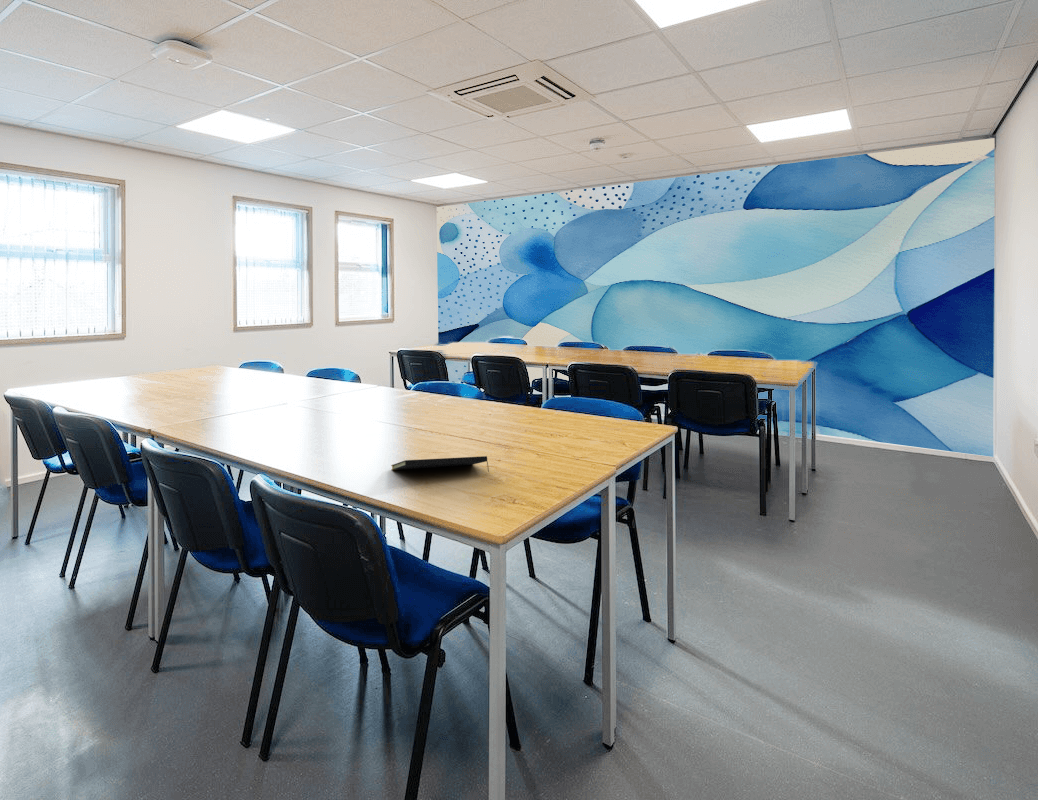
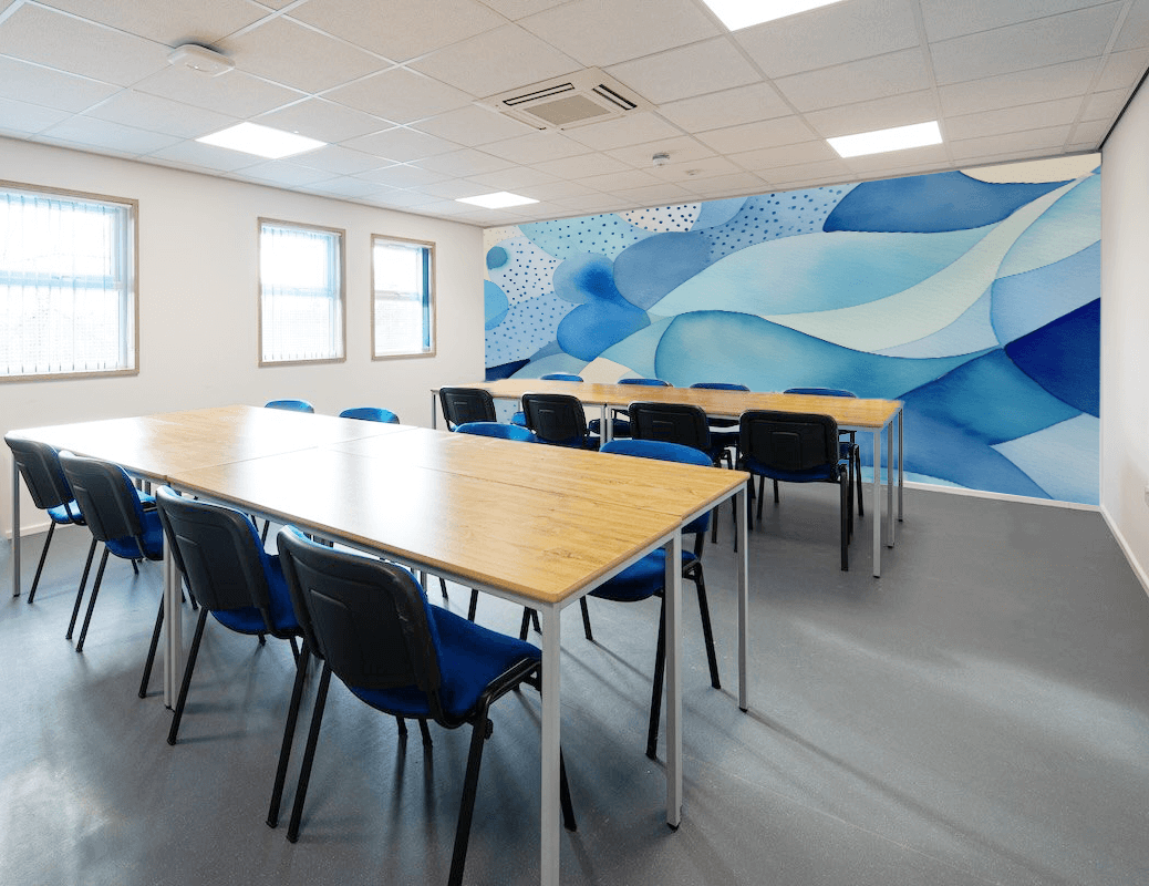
- notepad [390,455,490,473]
